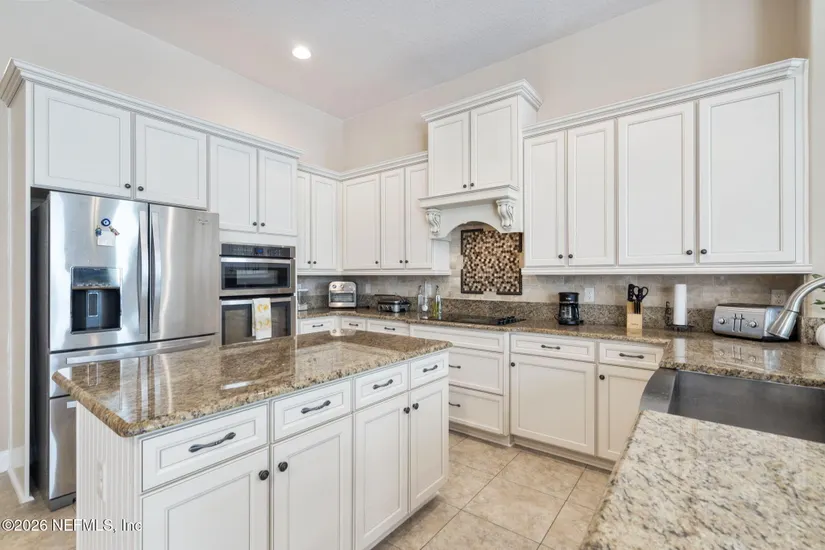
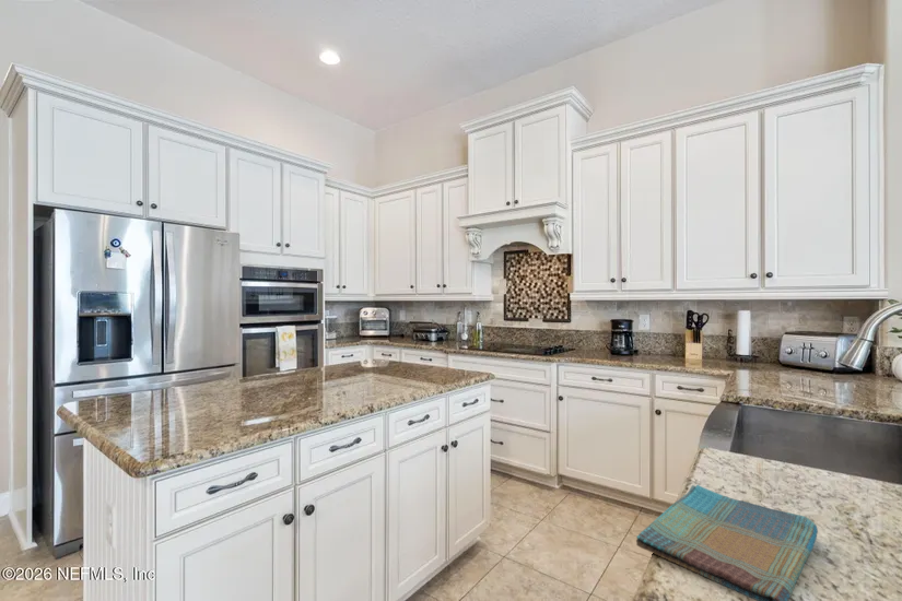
+ dish towel [635,484,819,601]
